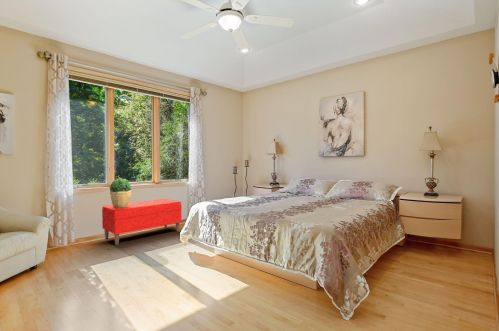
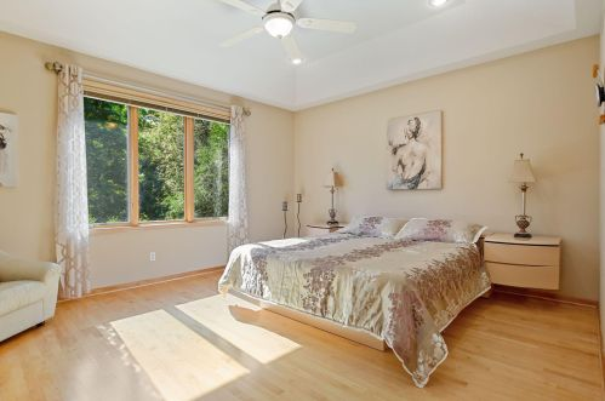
- potted plant [109,178,132,208]
- bench [101,198,183,246]
